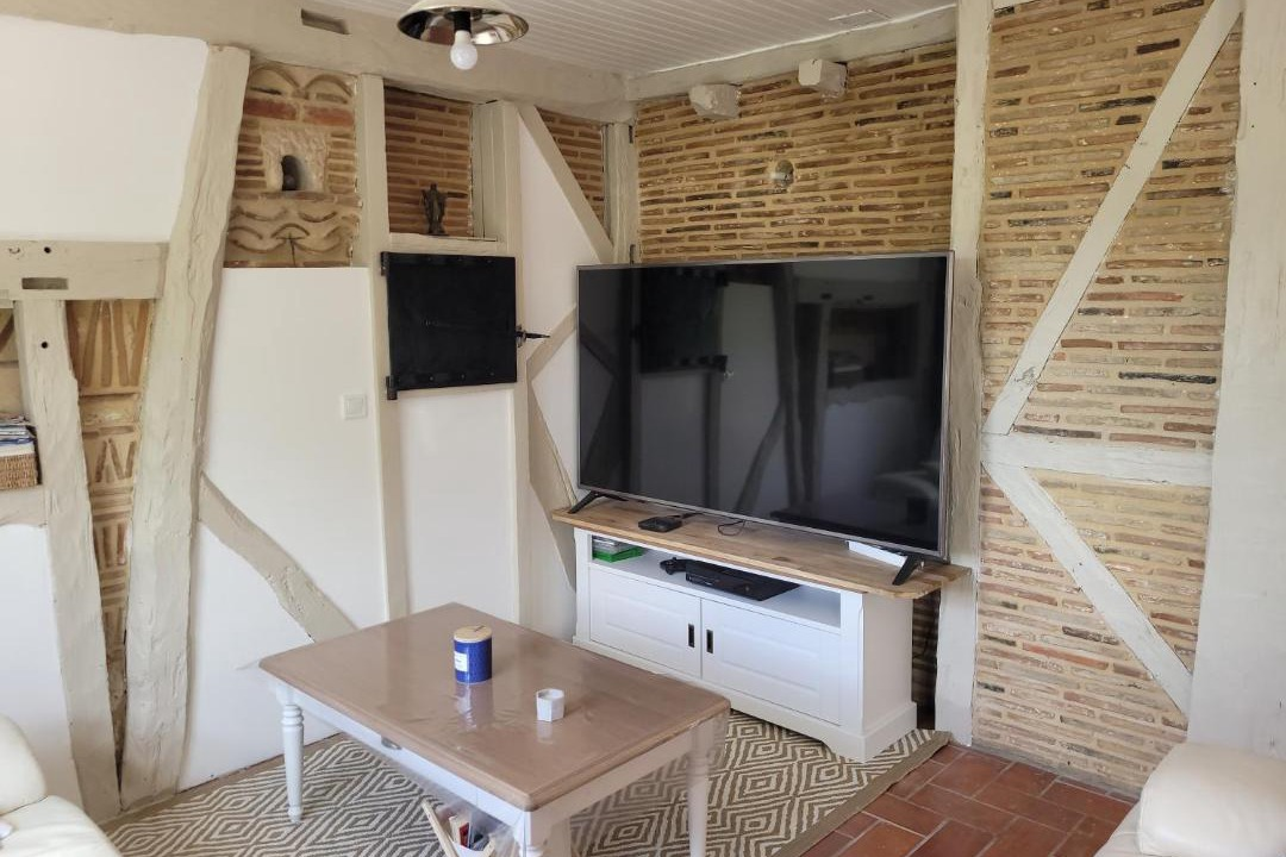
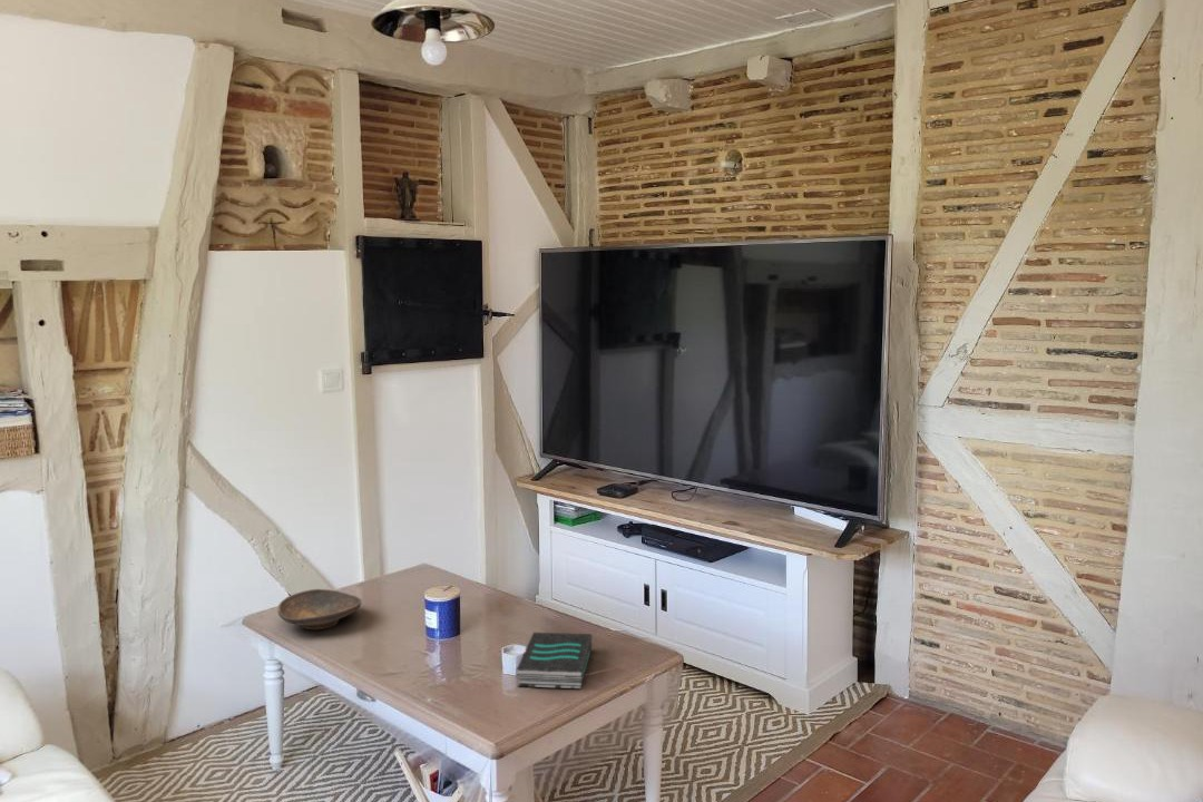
+ book [516,632,593,689]
+ decorative bowl [276,588,363,630]
